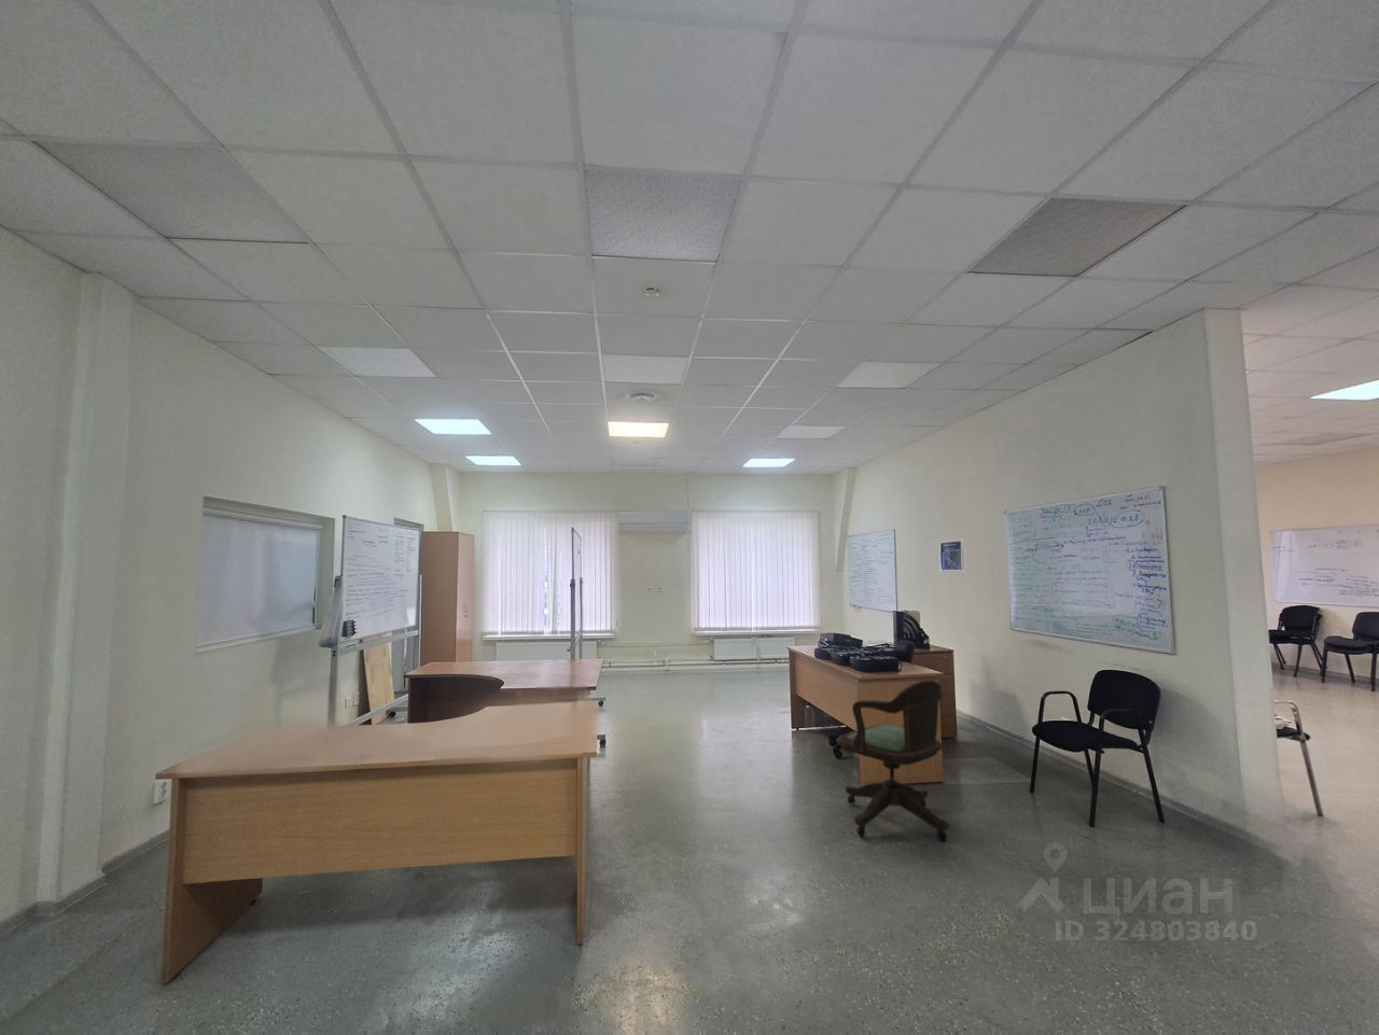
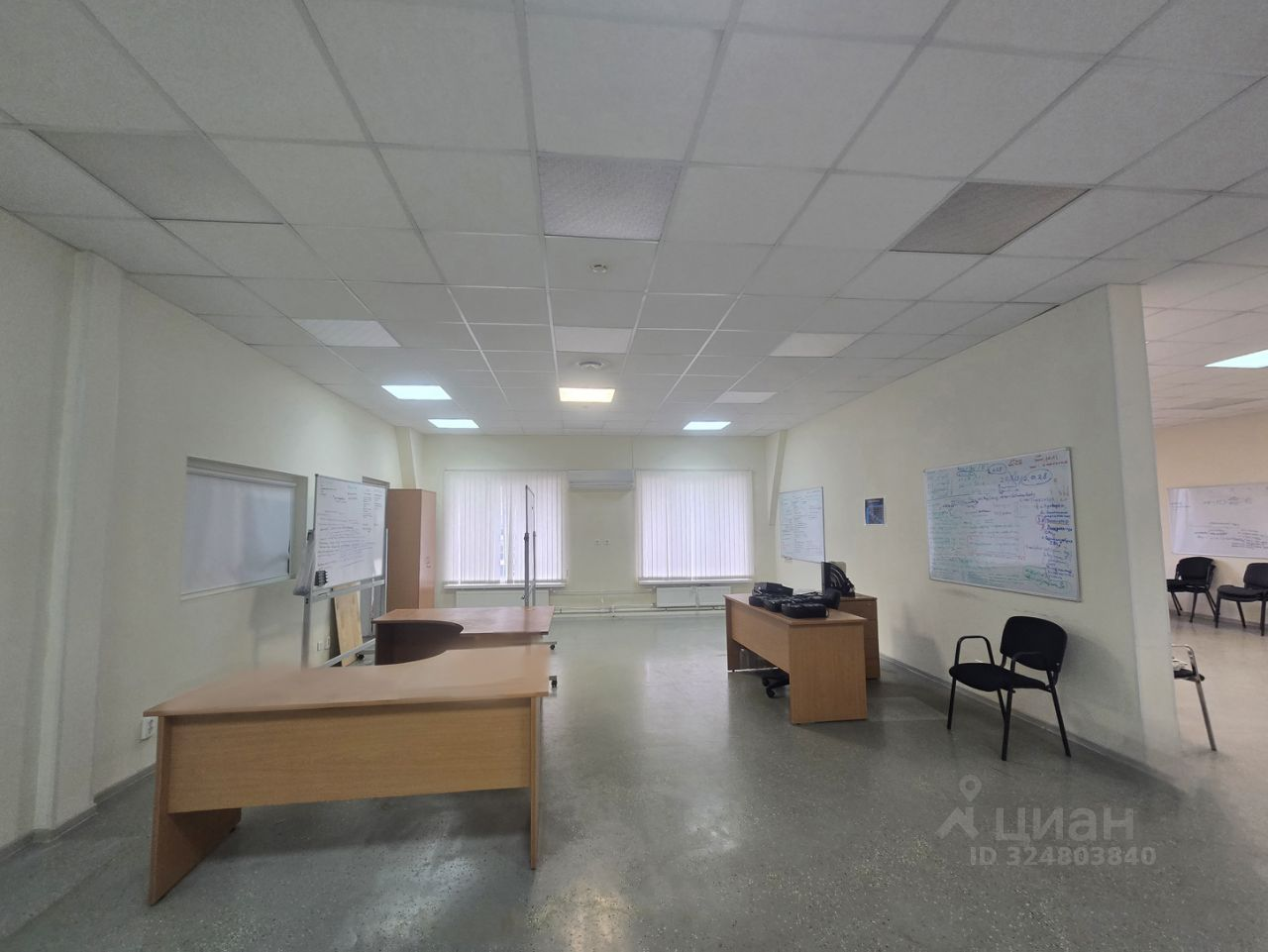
- office chair [836,679,951,843]
